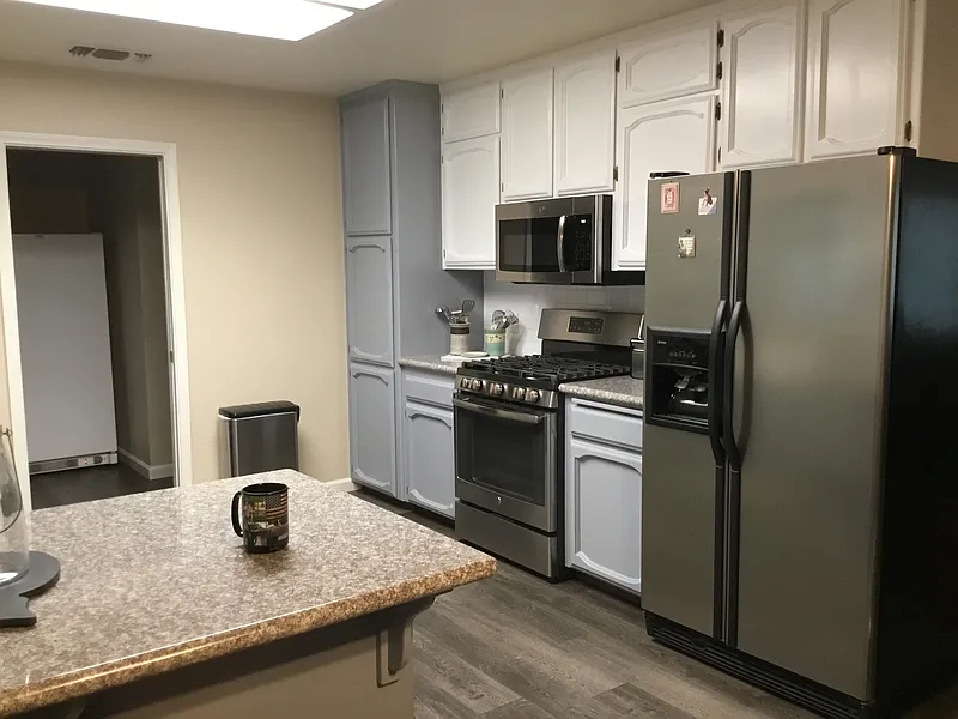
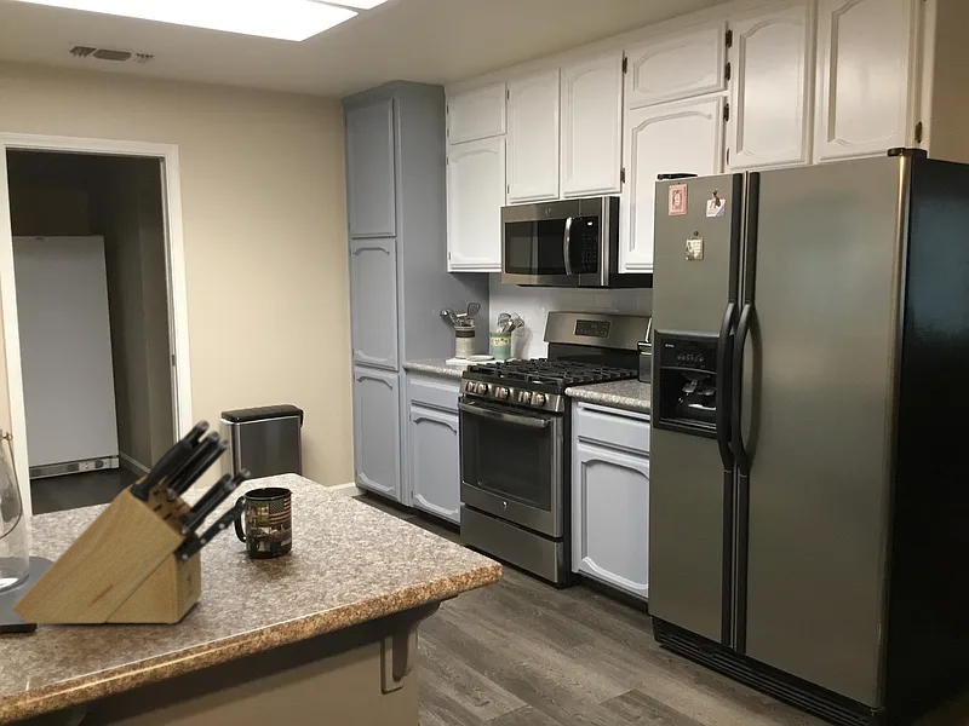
+ knife block [11,419,251,626]
